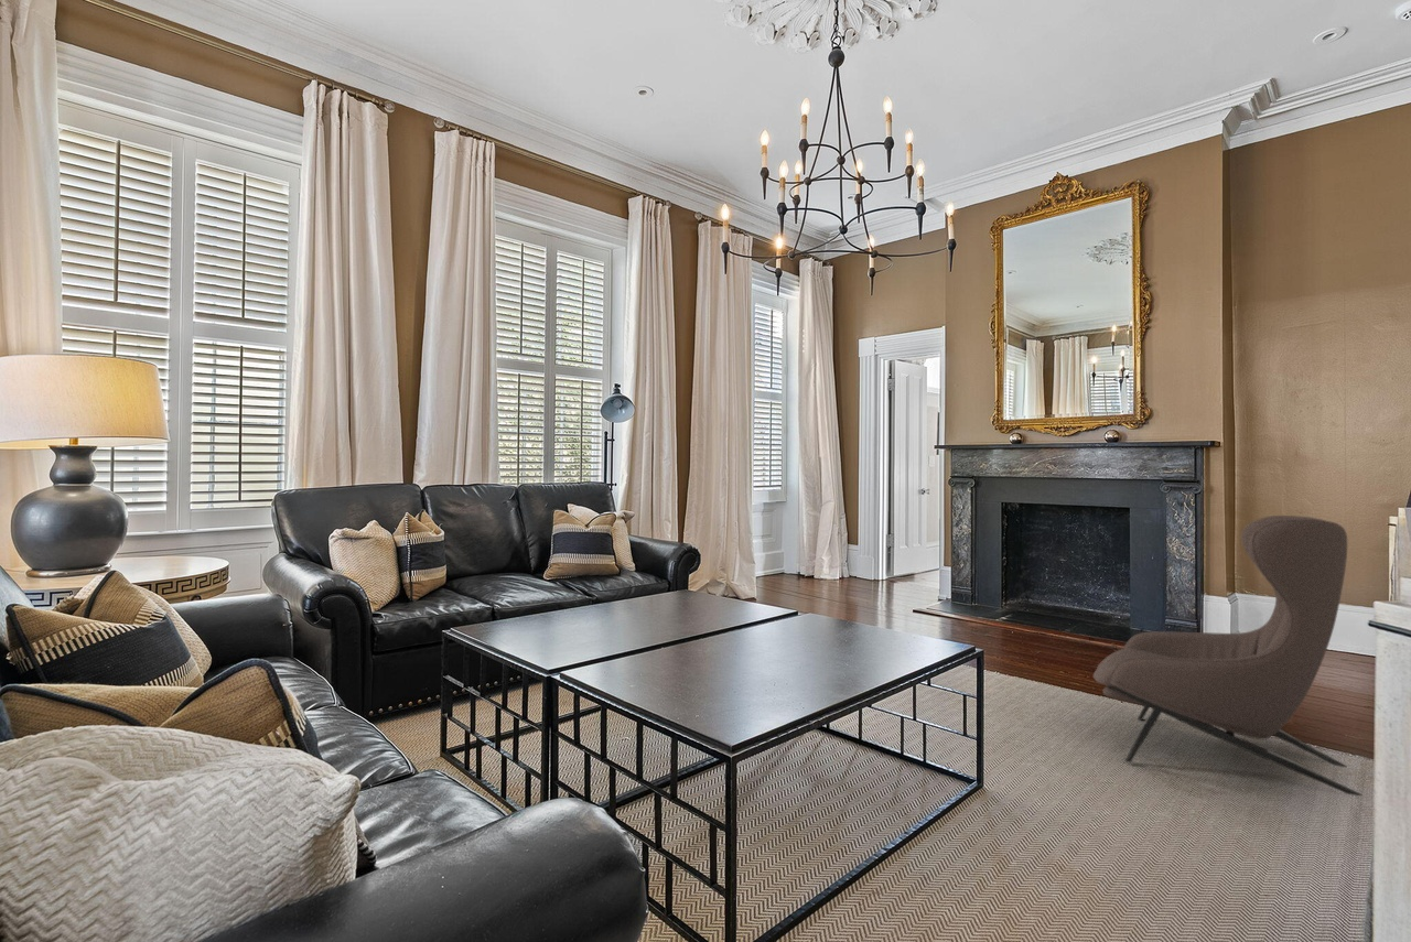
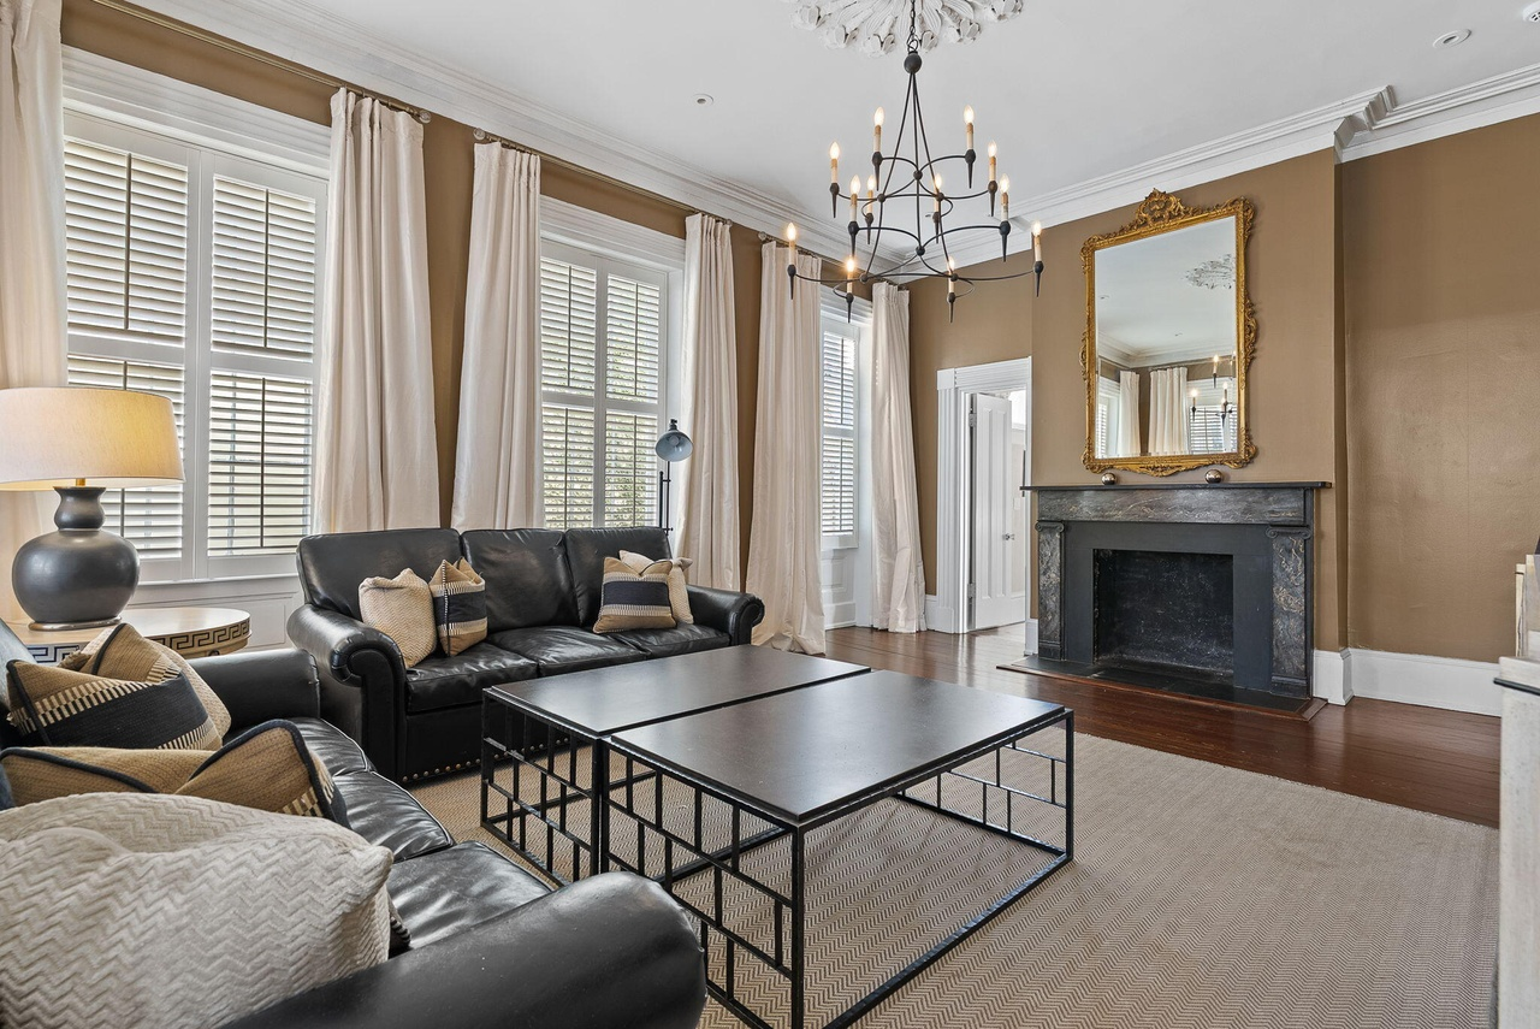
- armchair [1092,515,1364,797]
